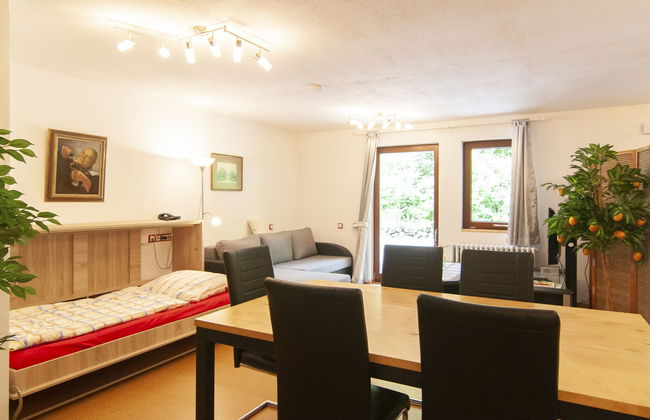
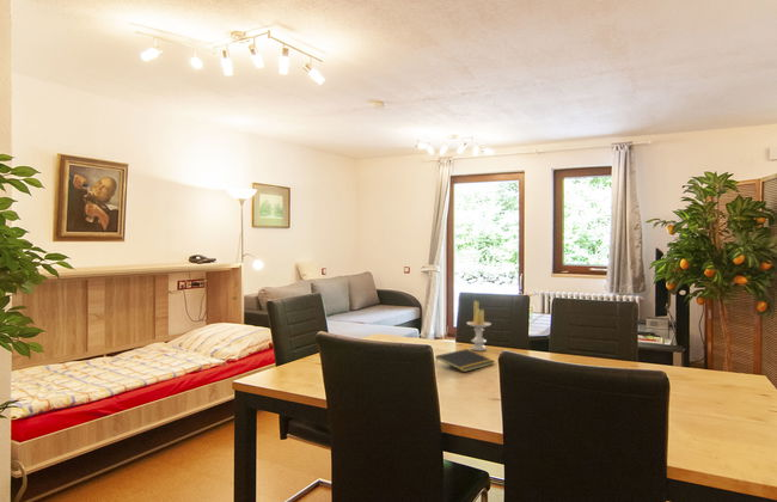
+ candle [466,300,492,351]
+ notepad [434,348,496,373]
